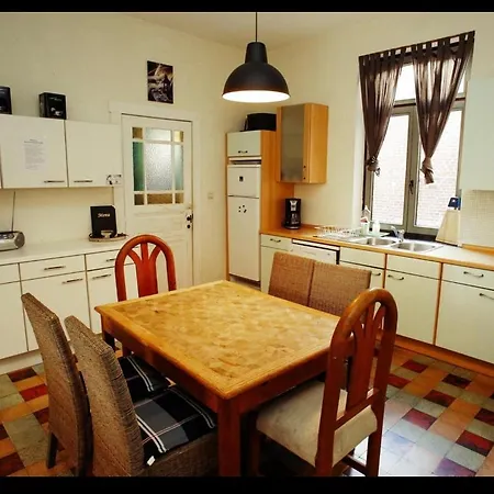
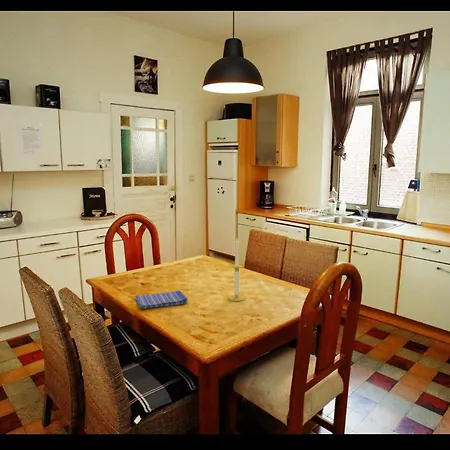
+ candle [227,237,246,302]
+ dish towel [134,289,189,310]
